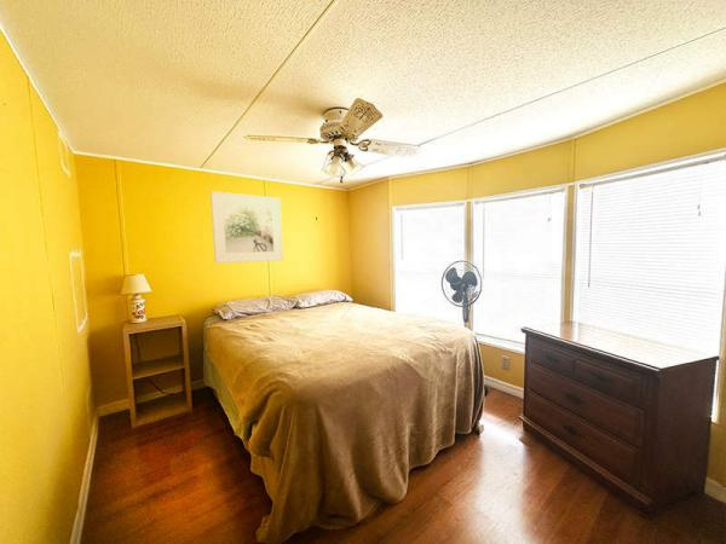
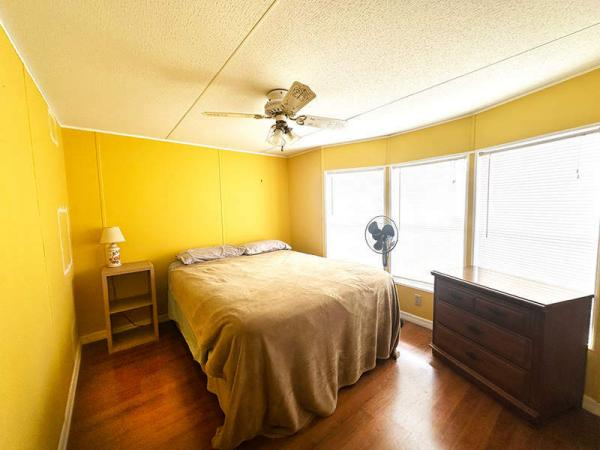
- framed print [209,190,284,265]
